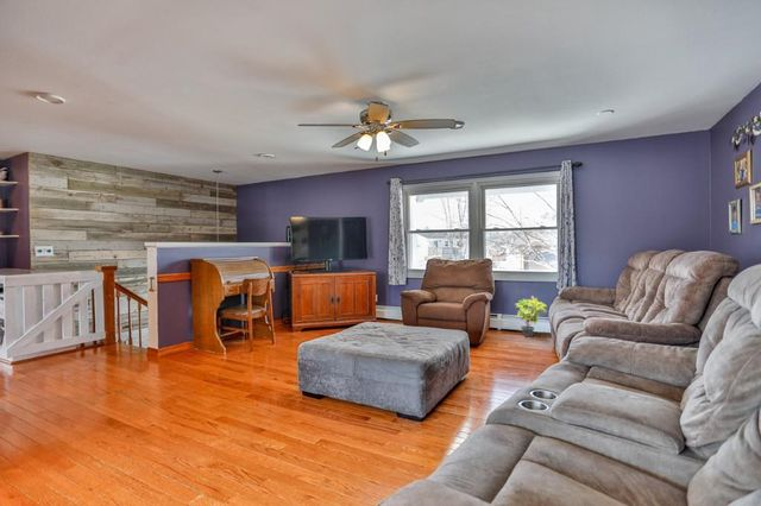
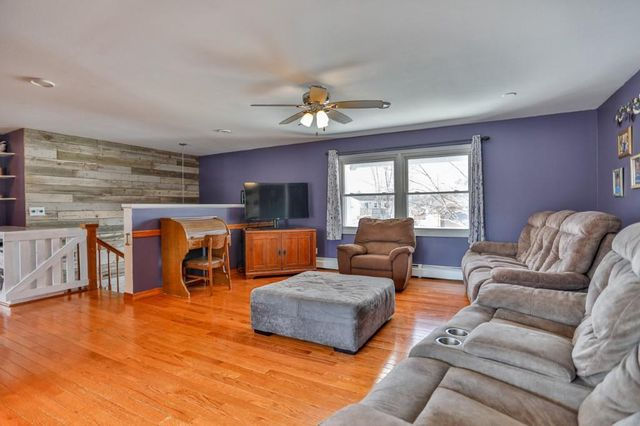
- potted plant [515,295,548,337]
